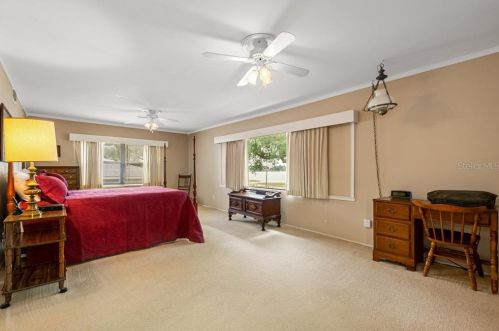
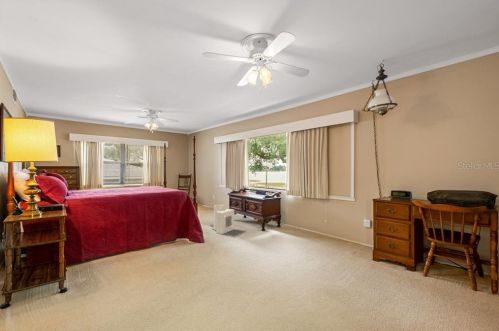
+ air purifier [209,204,235,235]
